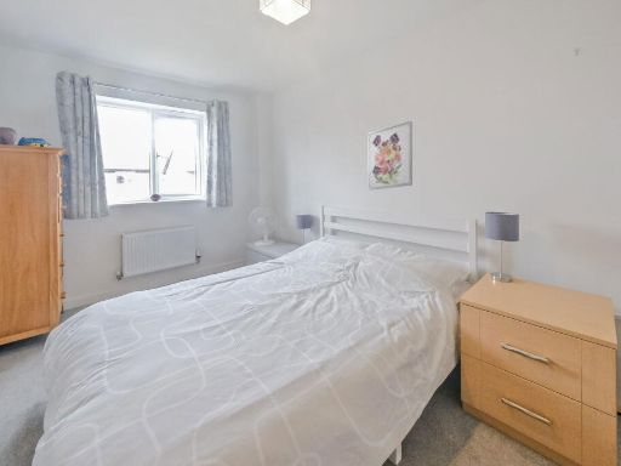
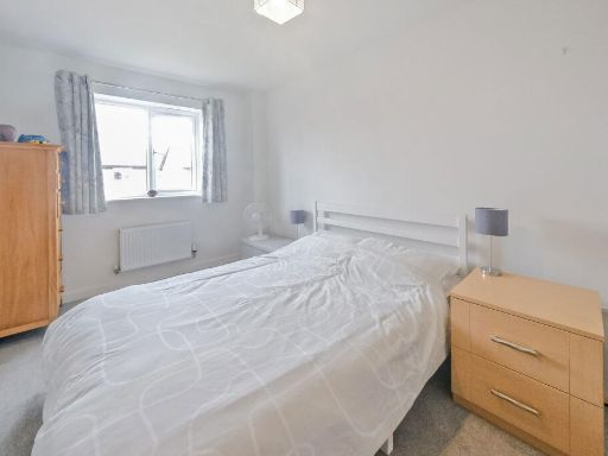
- wall art [368,120,414,192]
